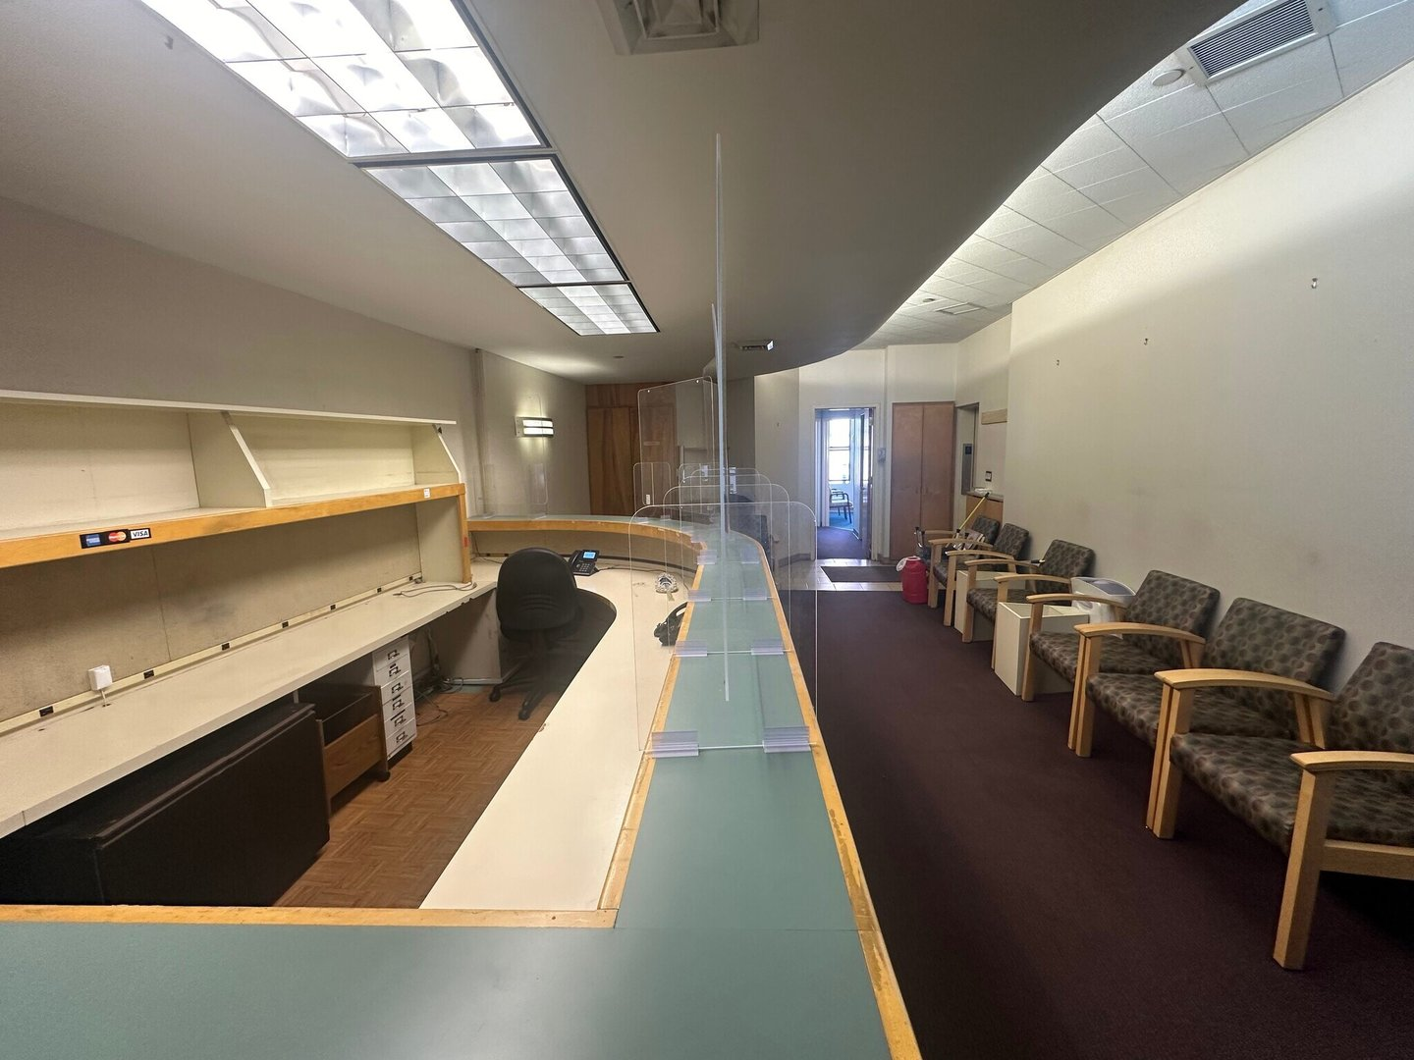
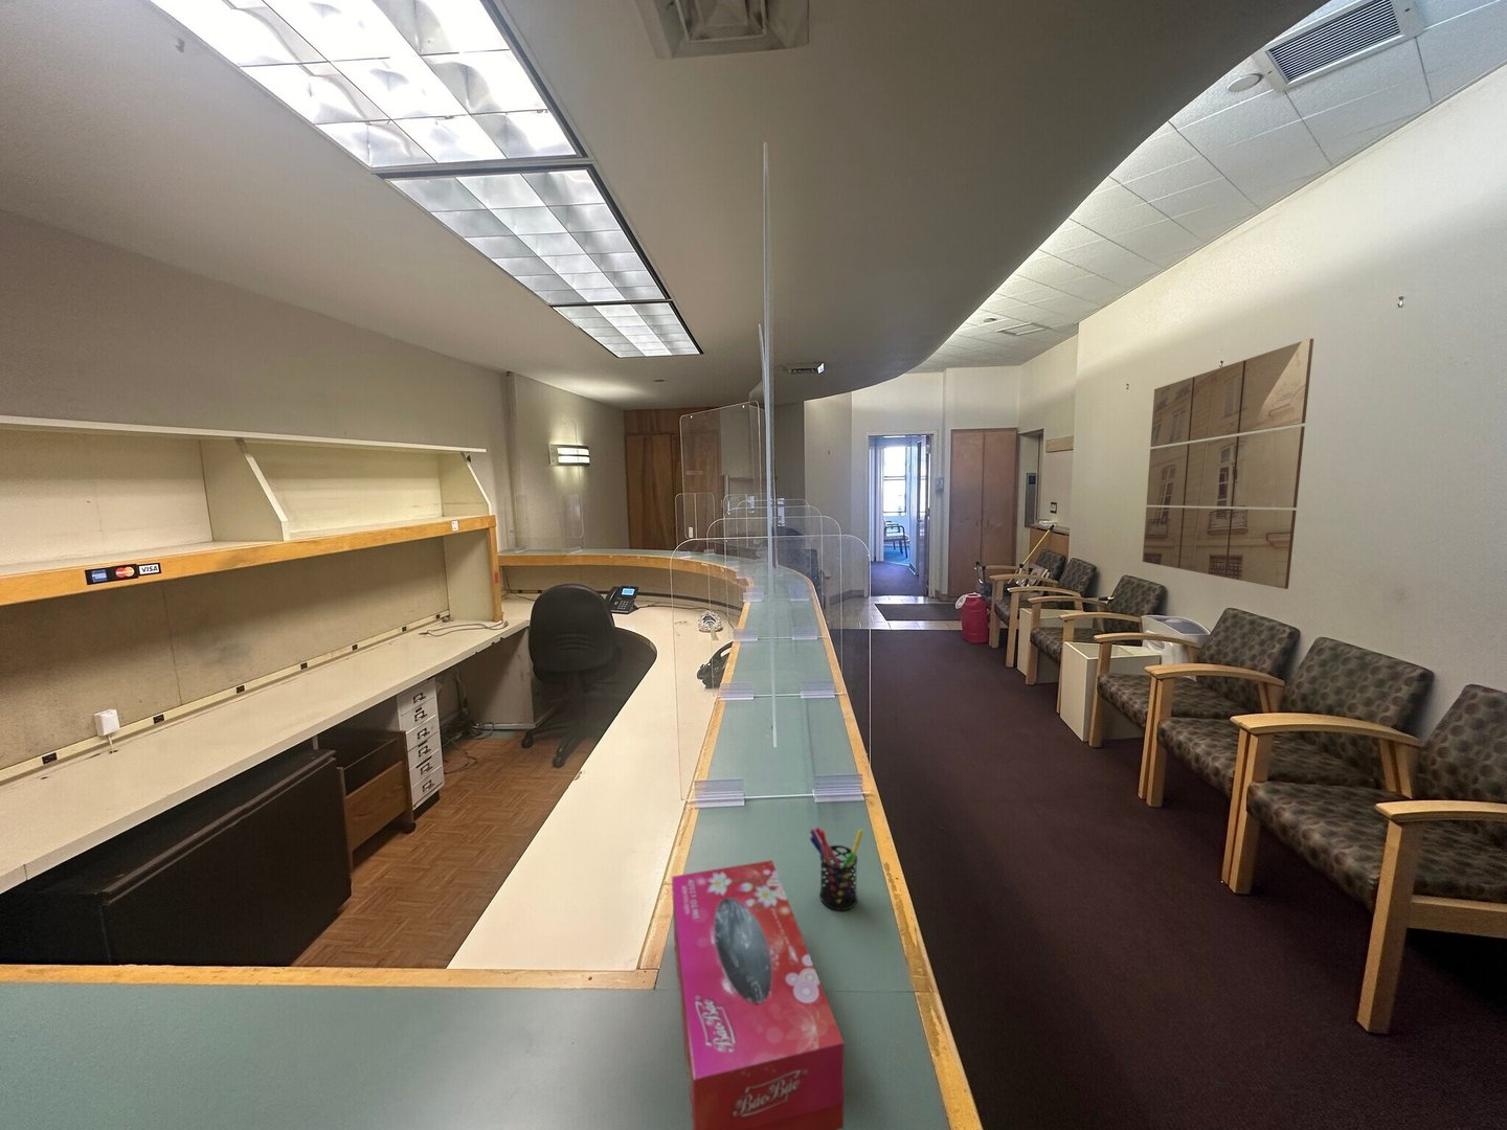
+ tissue box [670,859,845,1130]
+ pen holder [809,826,864,912]
+ wall art [1142,338,1315,590]
